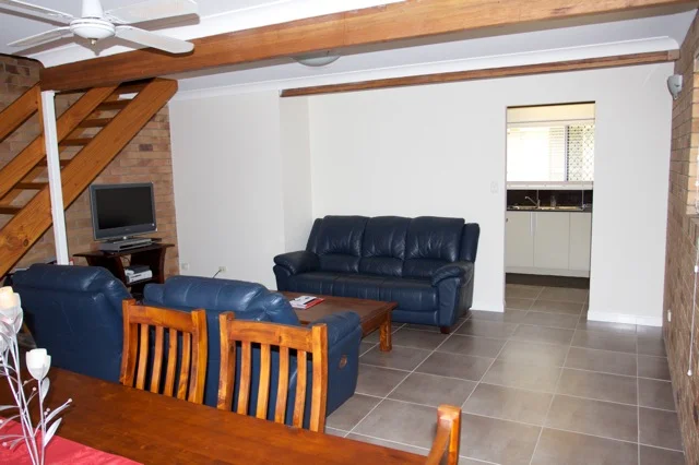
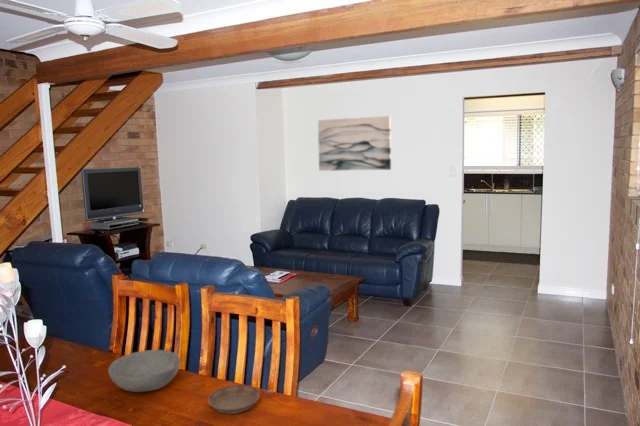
+ saucer [207,384,261,415]
+ bowl [107,349,181,393]
+ wall art [317,115,392,172]
